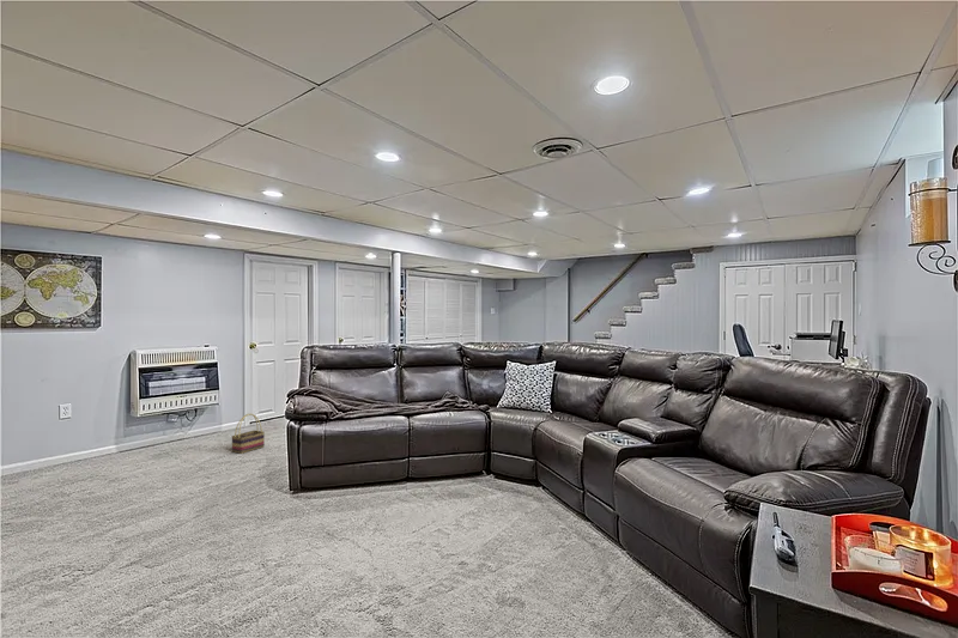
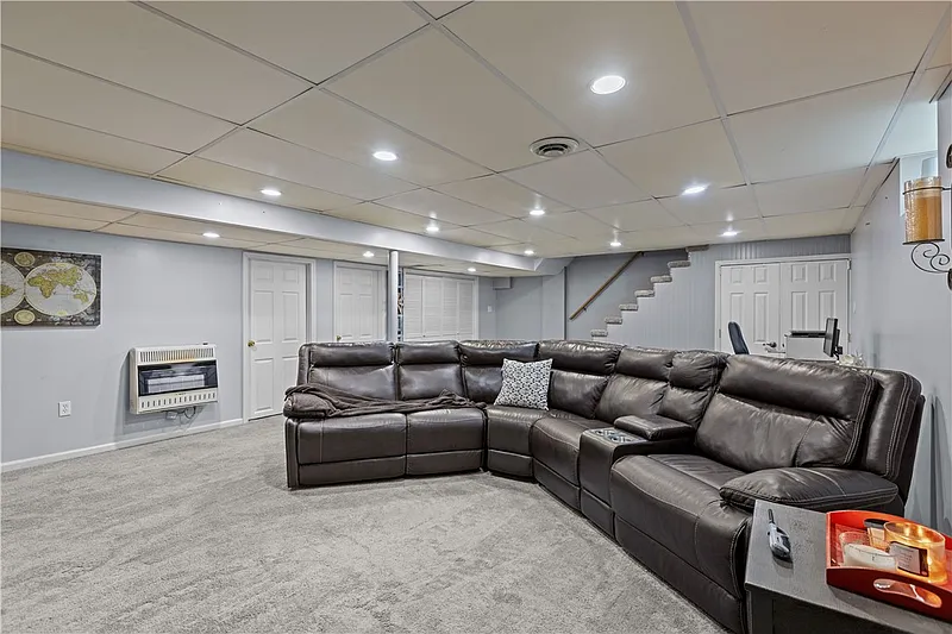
- basket [230,413,266,455]
